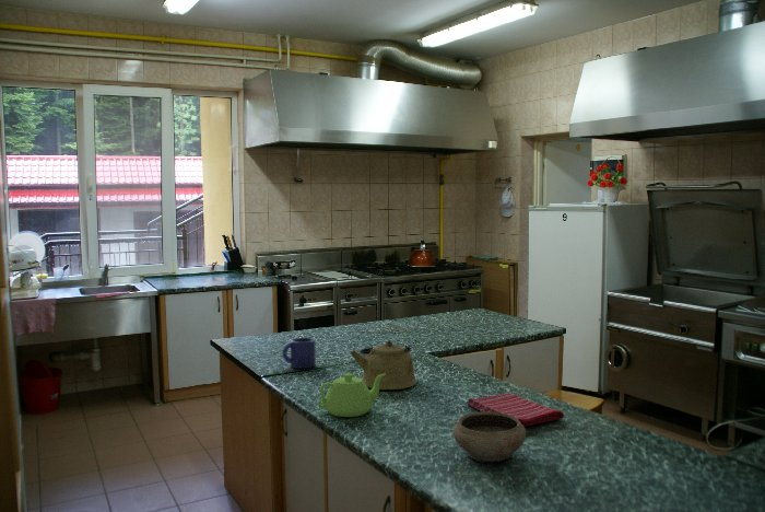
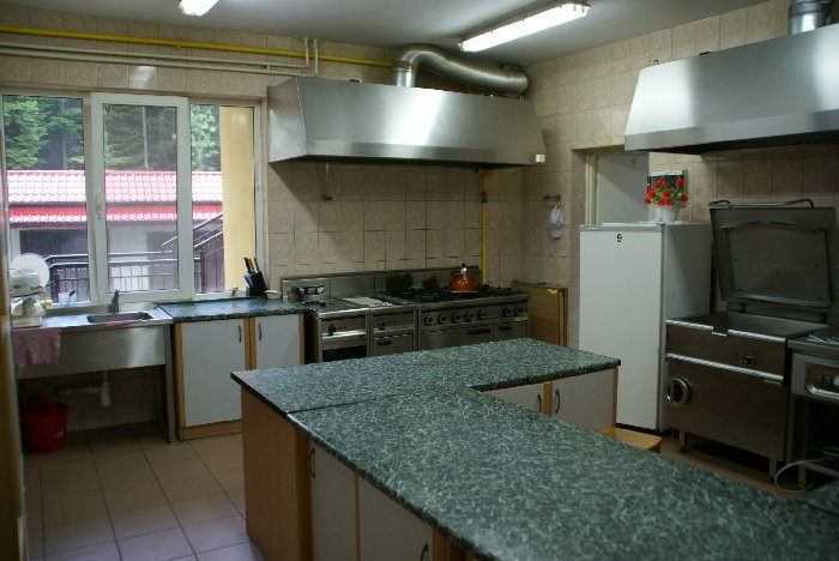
- ceramic bowl [452,411,527,464]
- mug [282,337,317,370]
- dish towel [466,392,565,428]
- kettle [349,339,417,391]
- teapot [317,372,386,418]
